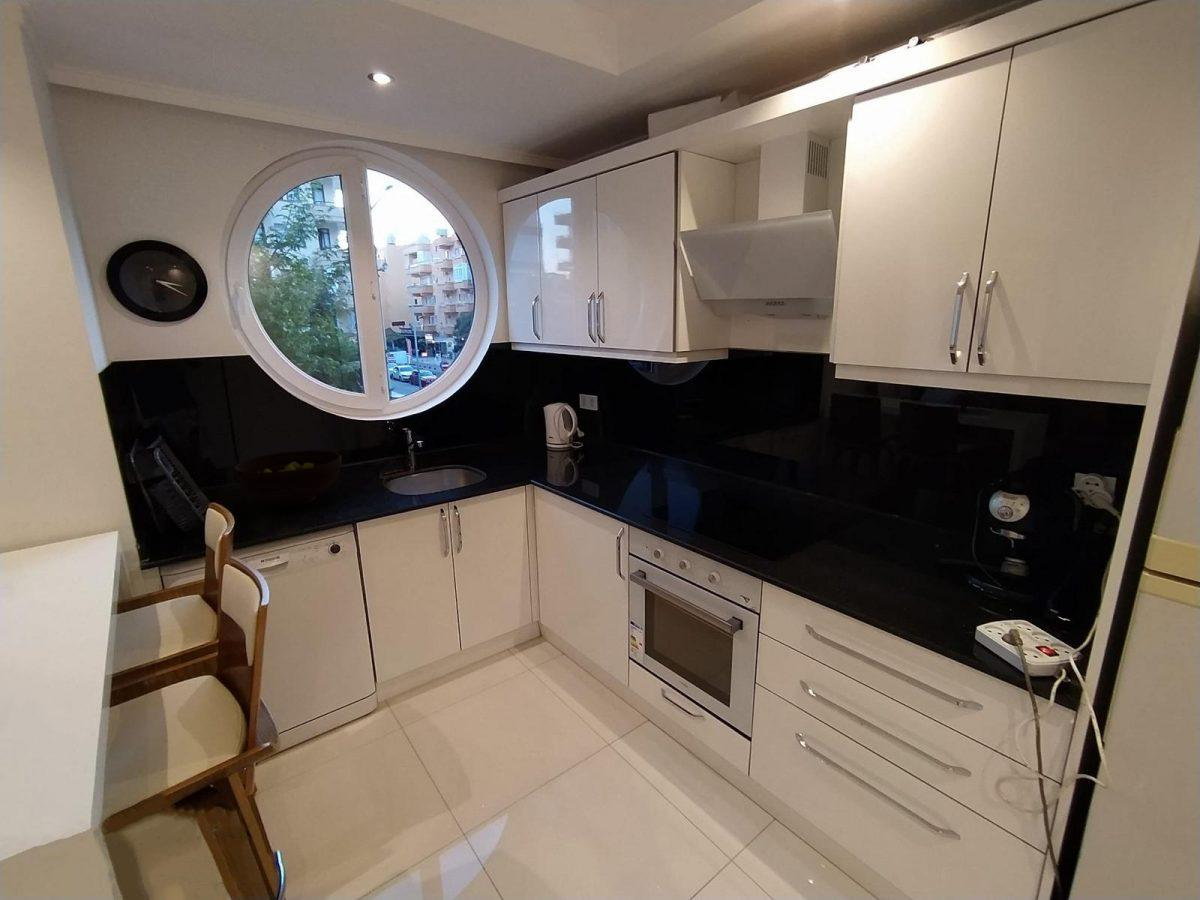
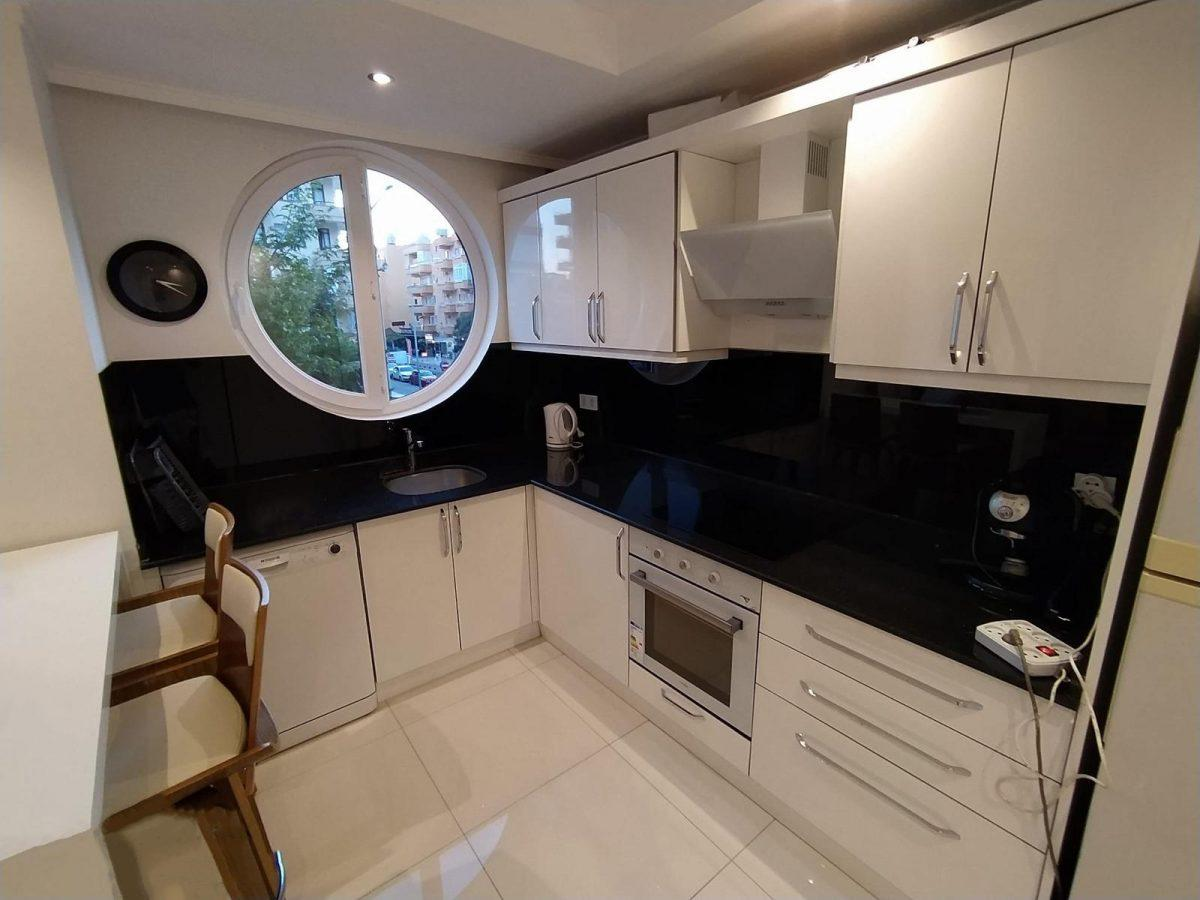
- fruit bowl [233,449,343,507]
